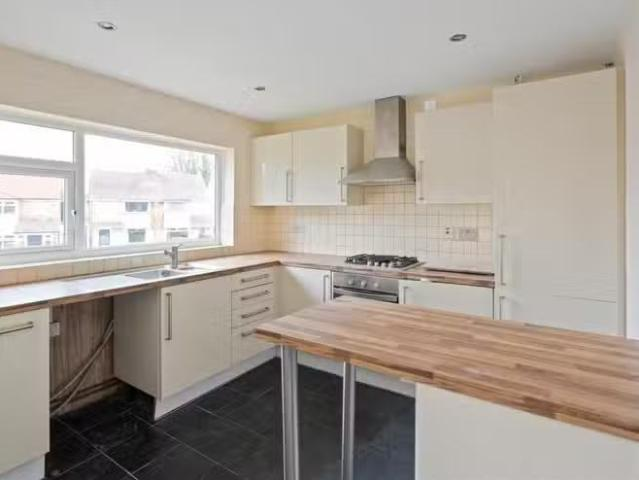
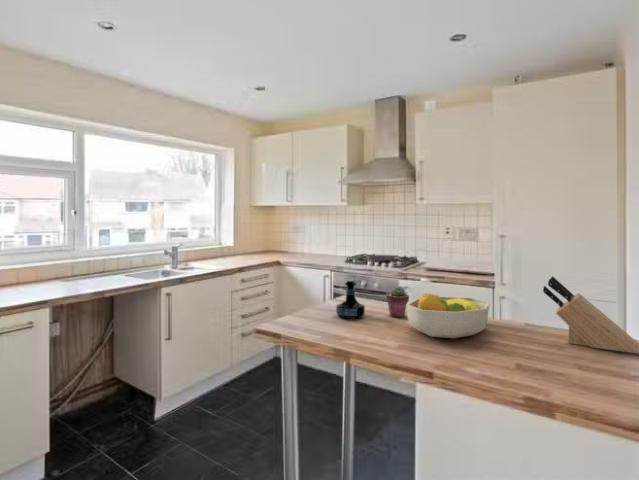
+ fruit bowl [406,292,491,339]
+ tequila bottle [335,280,366,320]
+ knife block [542,275,639,355]
+ potted succulent [385,285,410,318]
